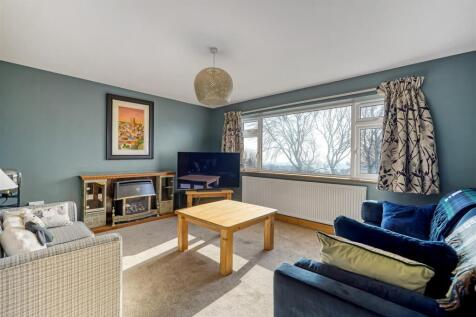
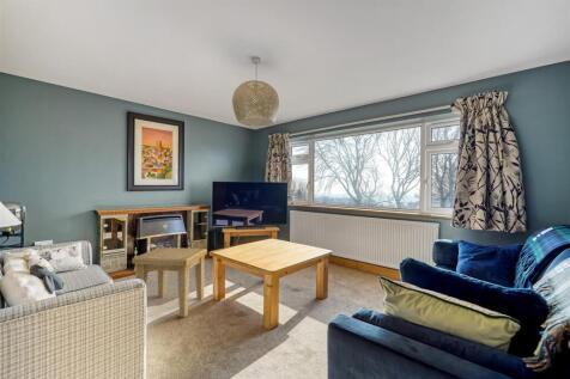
+ side table [132,246,208,318]
